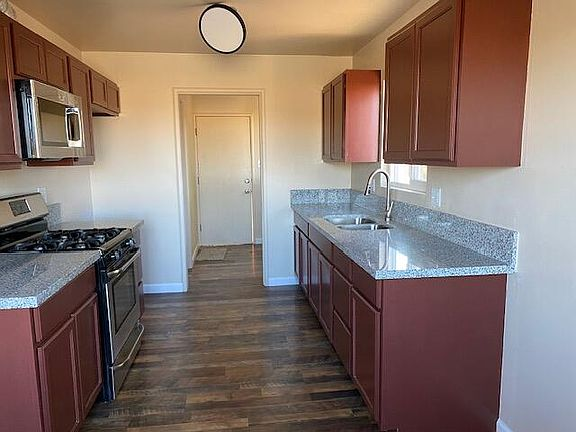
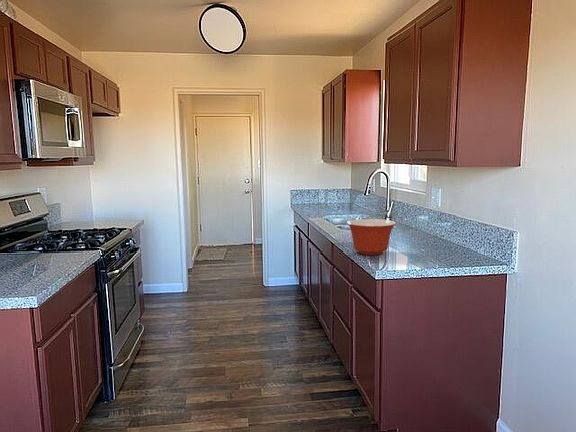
+ mixing bowl [346,218,397,256]
